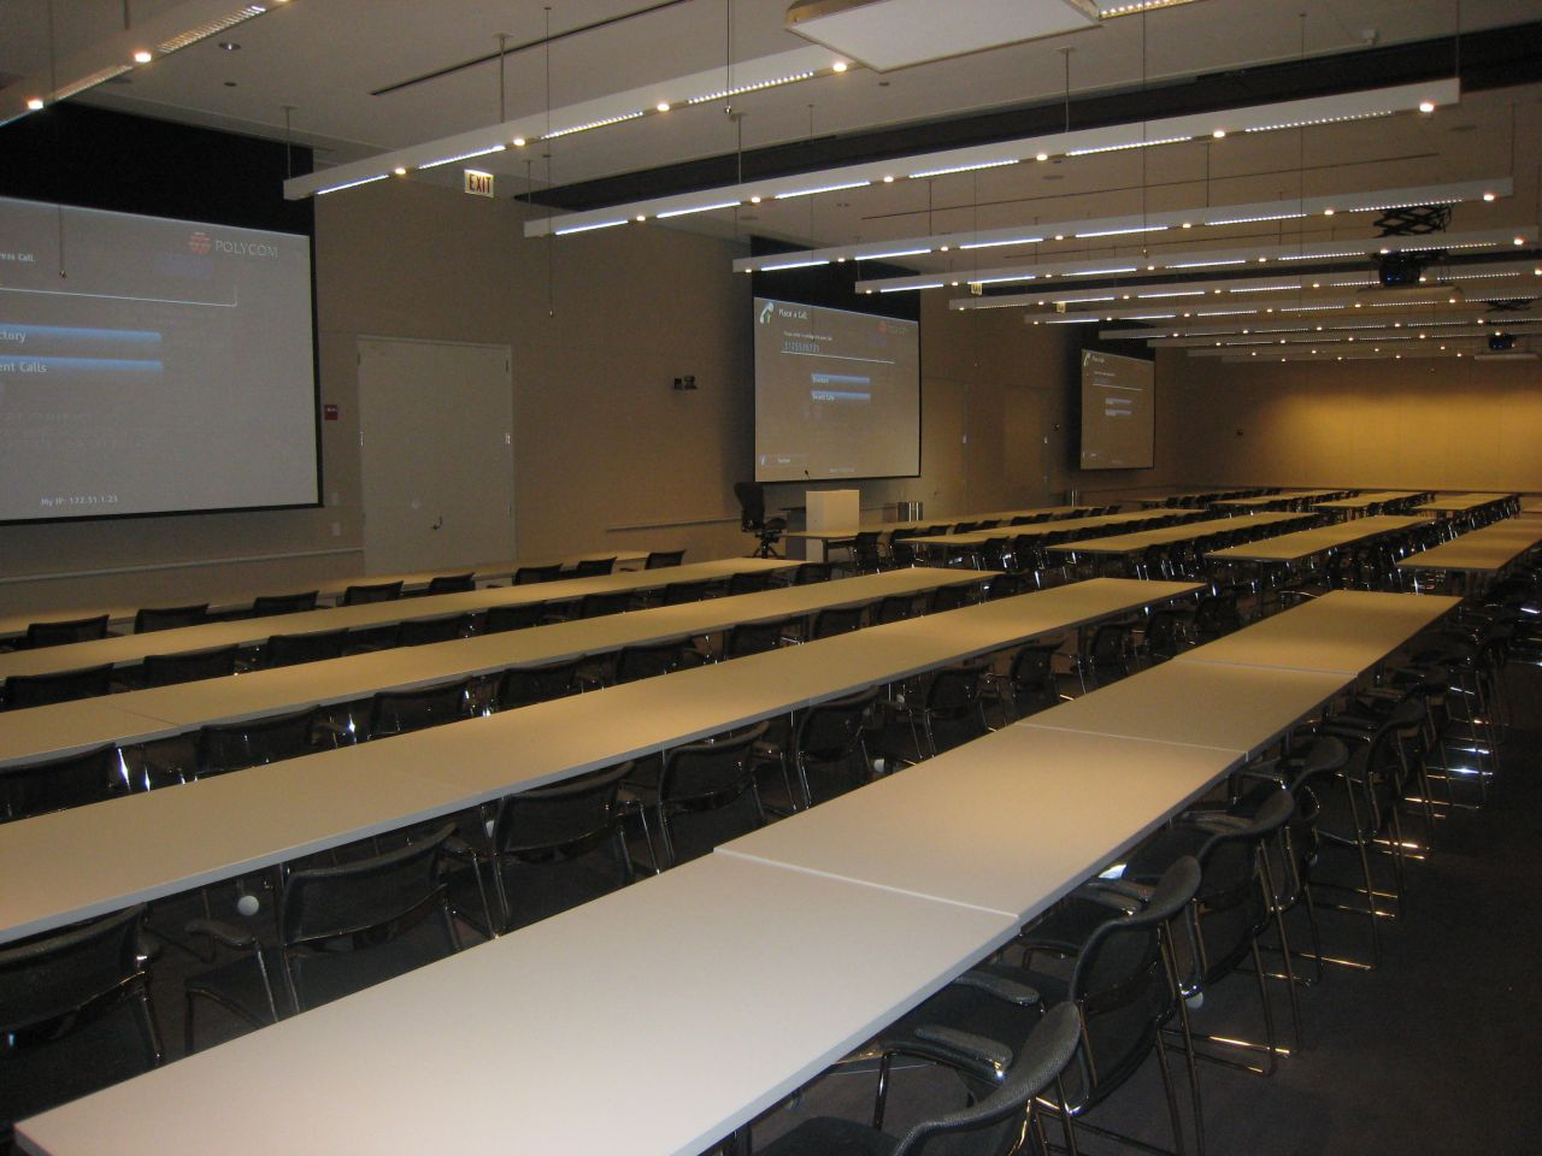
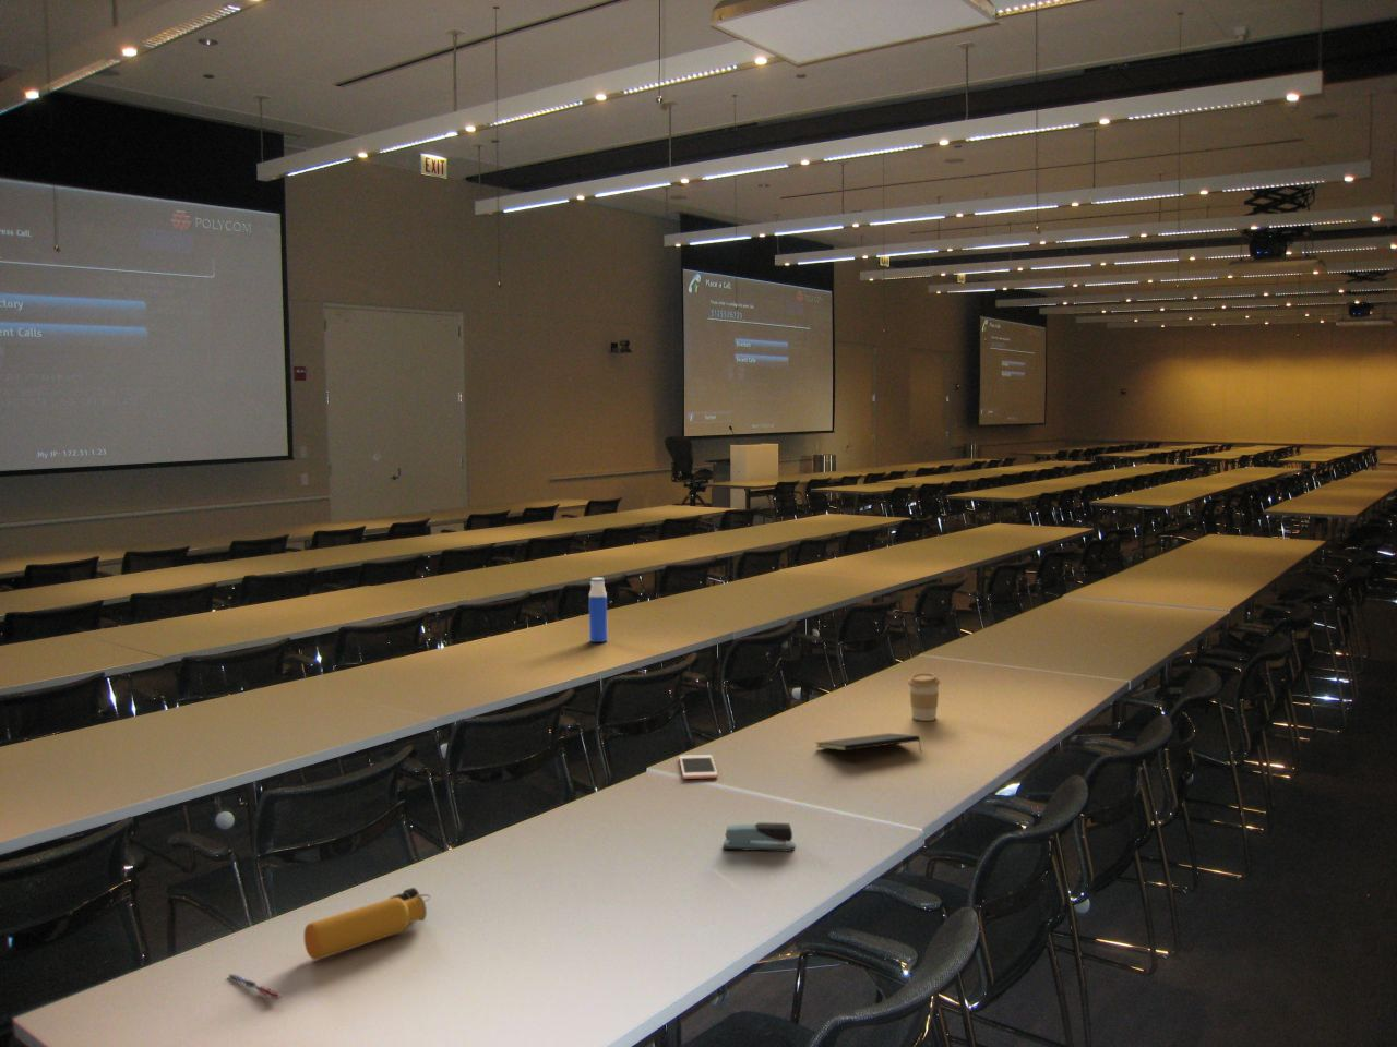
+ water bottle [302,886,432,961]
+ notepad [815,731,922,752]
+ stapler [722,822,795,852]
+ water bottle [588,577,609,643]
+ cell phone [678,753,718,780]
+ coffee cup [908,672,941,721]
+ pen [227,973,283,1000]
